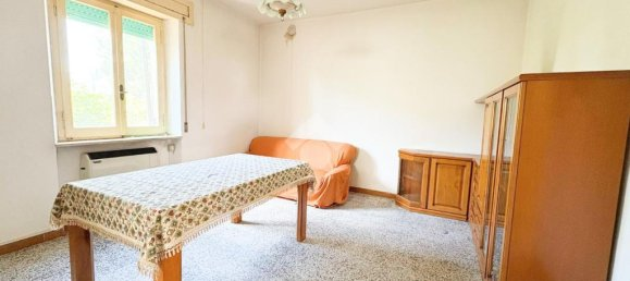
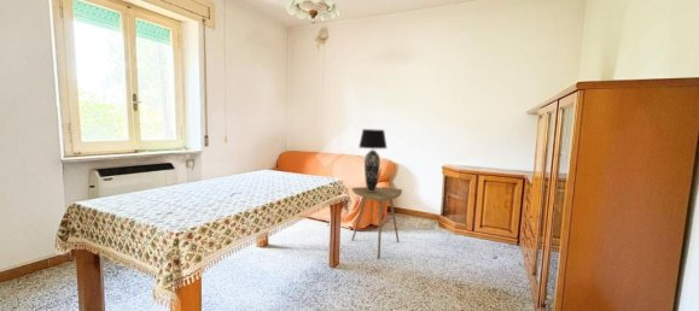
+ side table [351,186,403,259]
+ table lamp [357,128,389,192]
